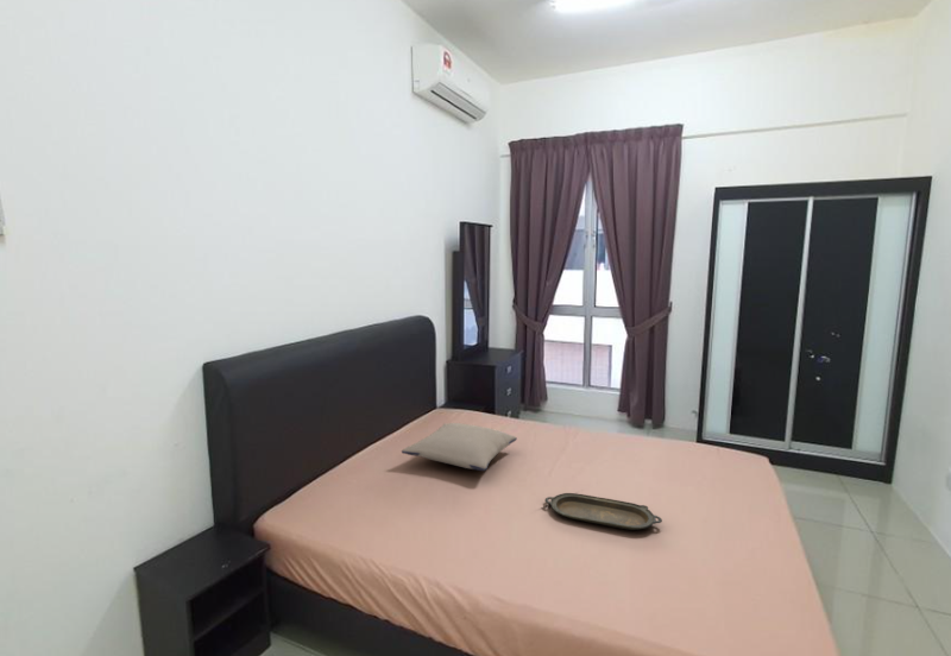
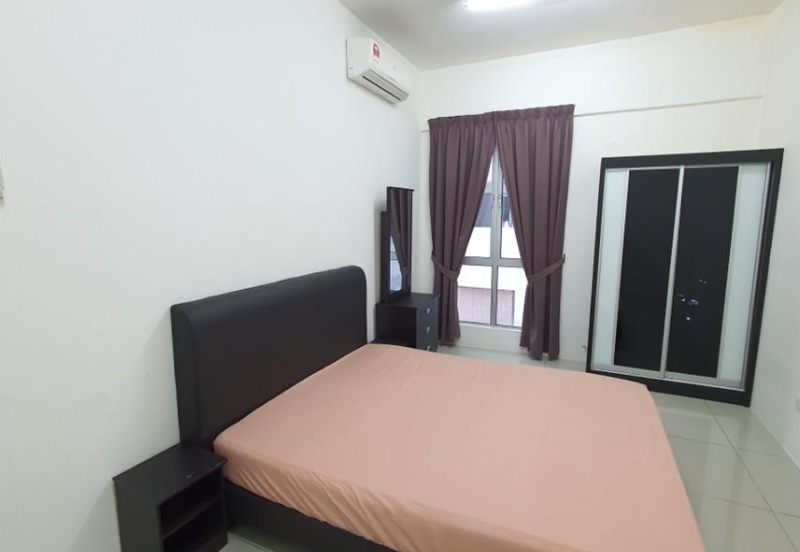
- pillow [401,422,518,472]
- serving tray [544,492,663,531]
